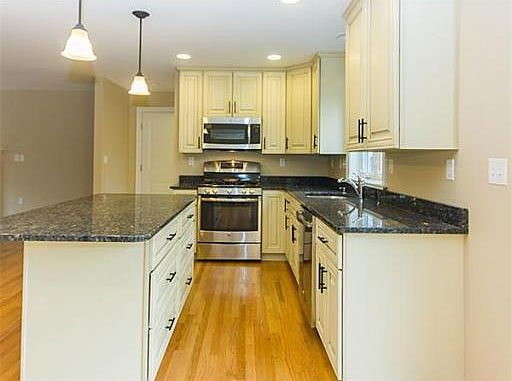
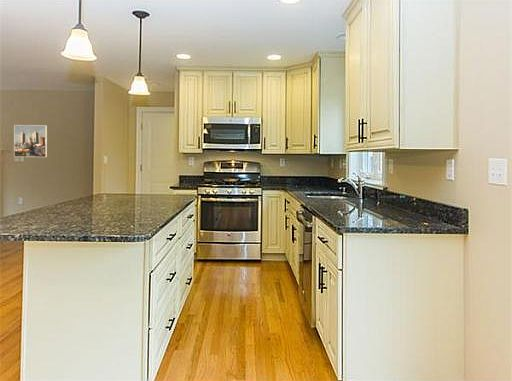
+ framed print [13,124,48,158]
